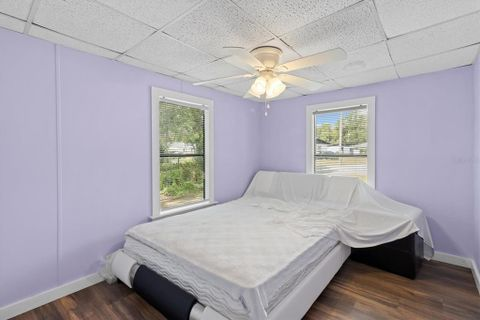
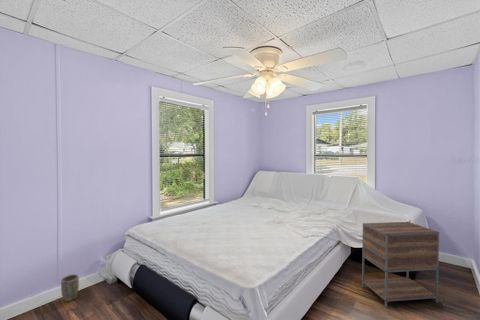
+ nightstand [361,221,440,308]
+ plant pot [60,273,80,303]
